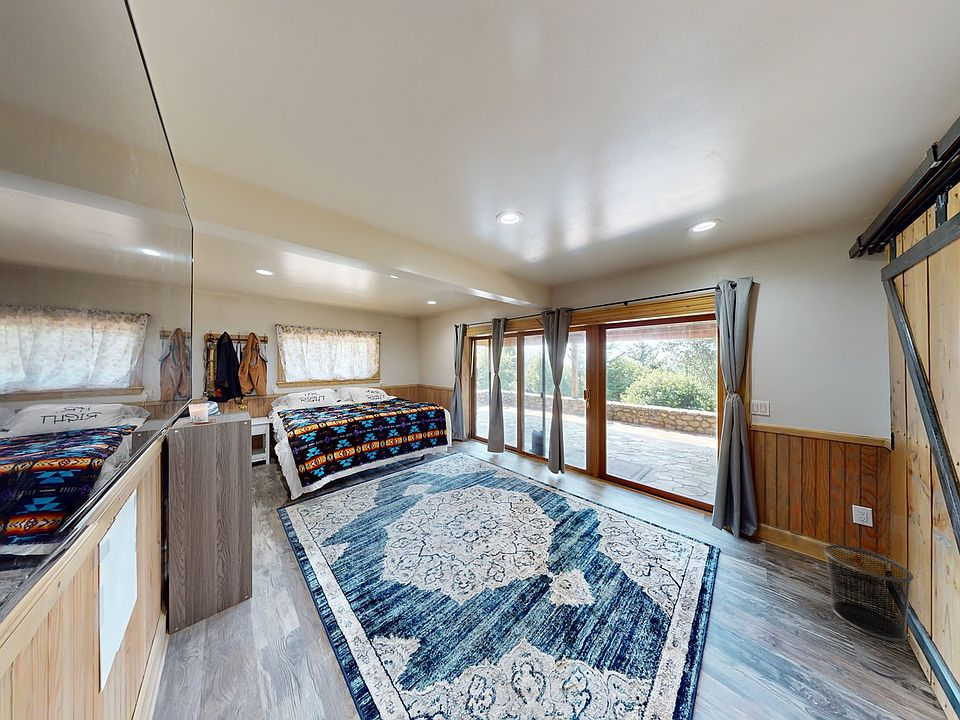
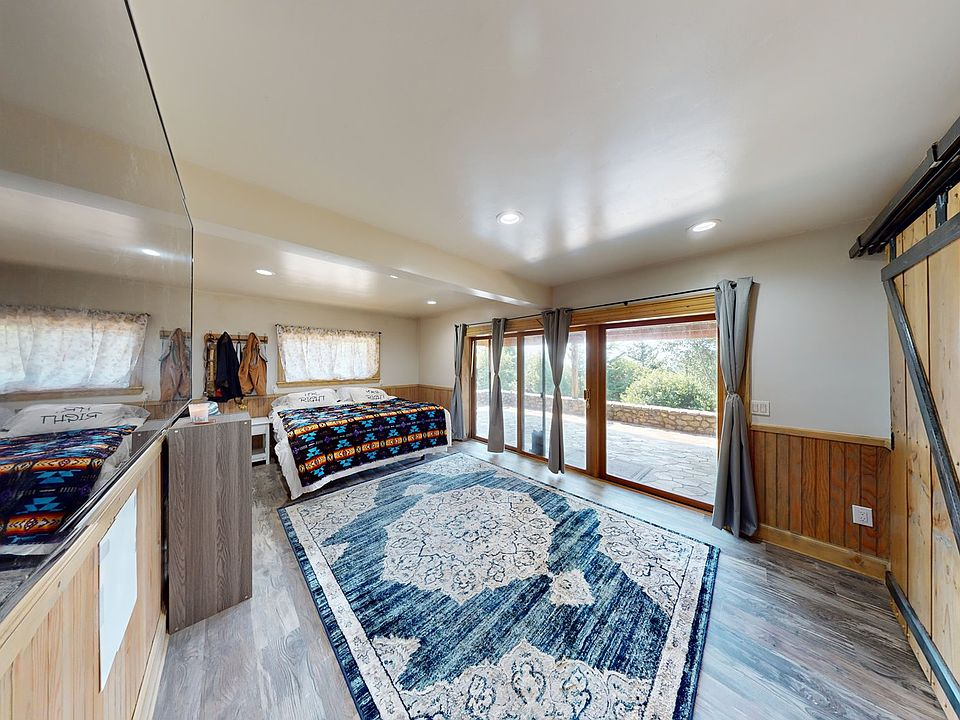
- waste bin [823,544,915,642]
